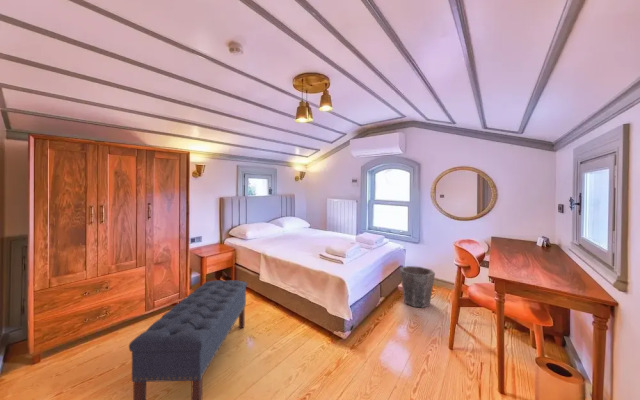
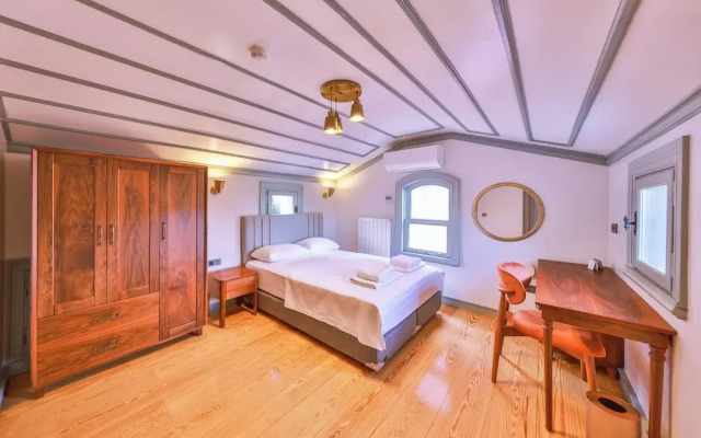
- bench [128,279,248,400]
- waste bin [399,265,436,308]
